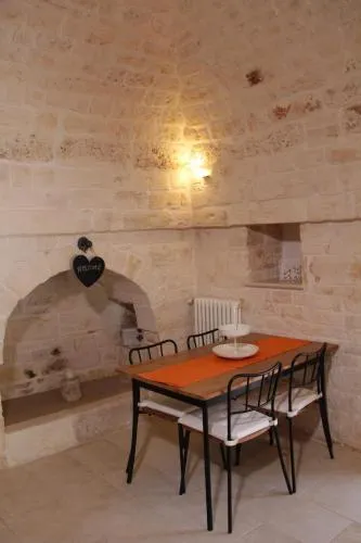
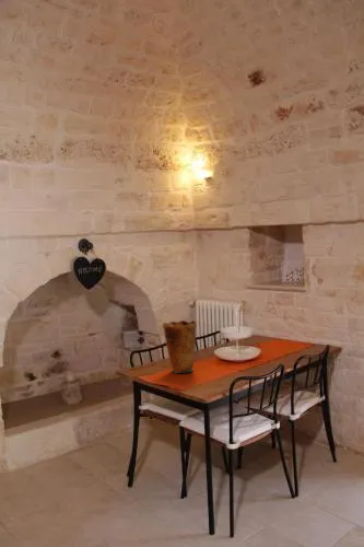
+ vase [162,319,198,374]
